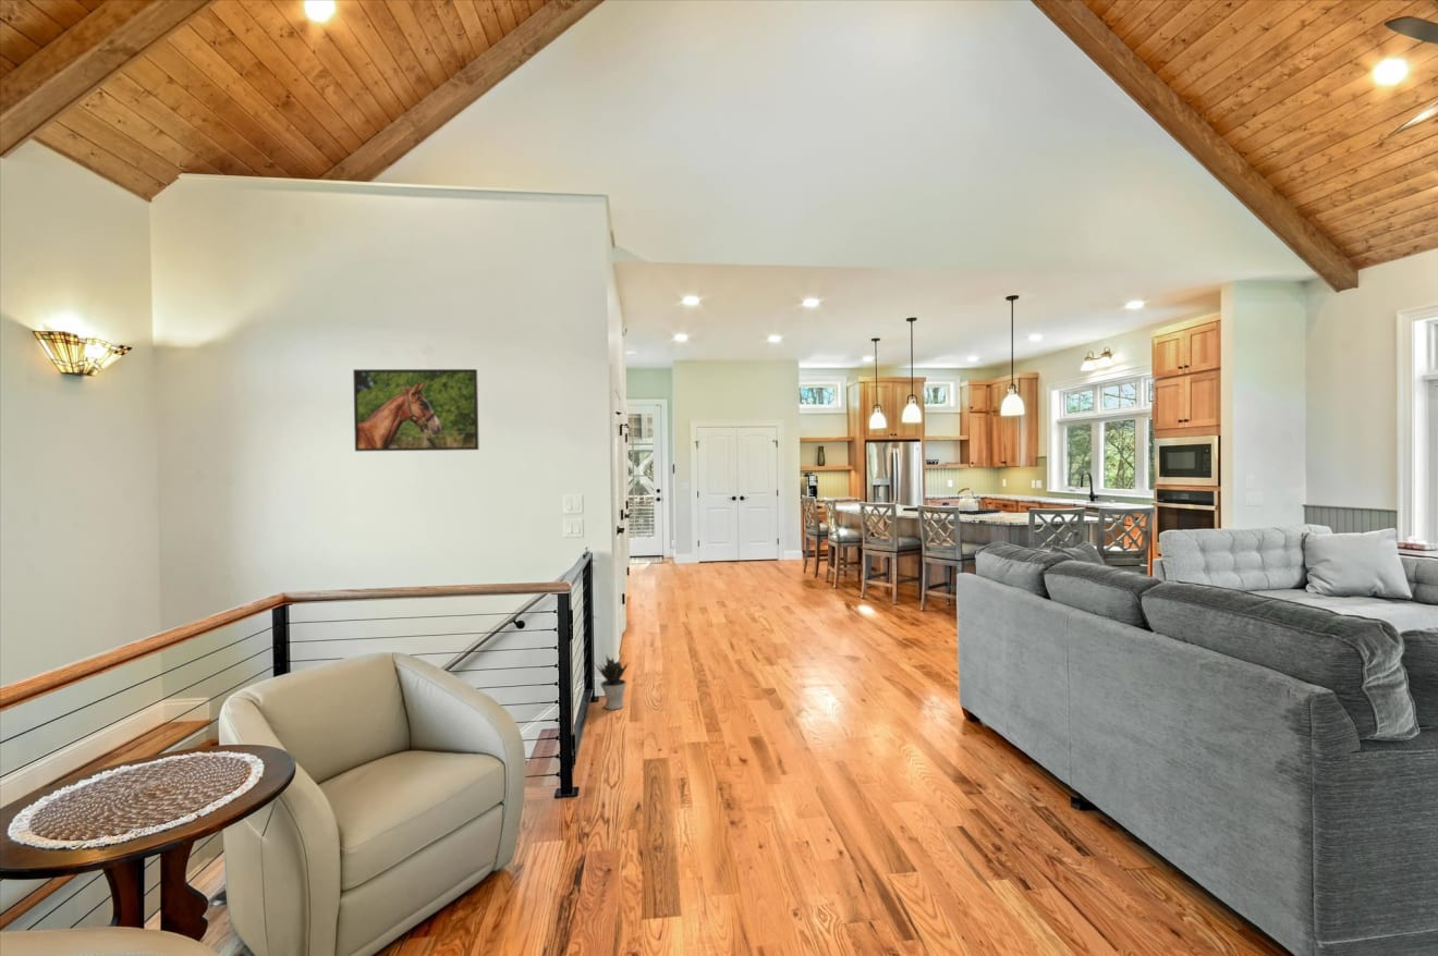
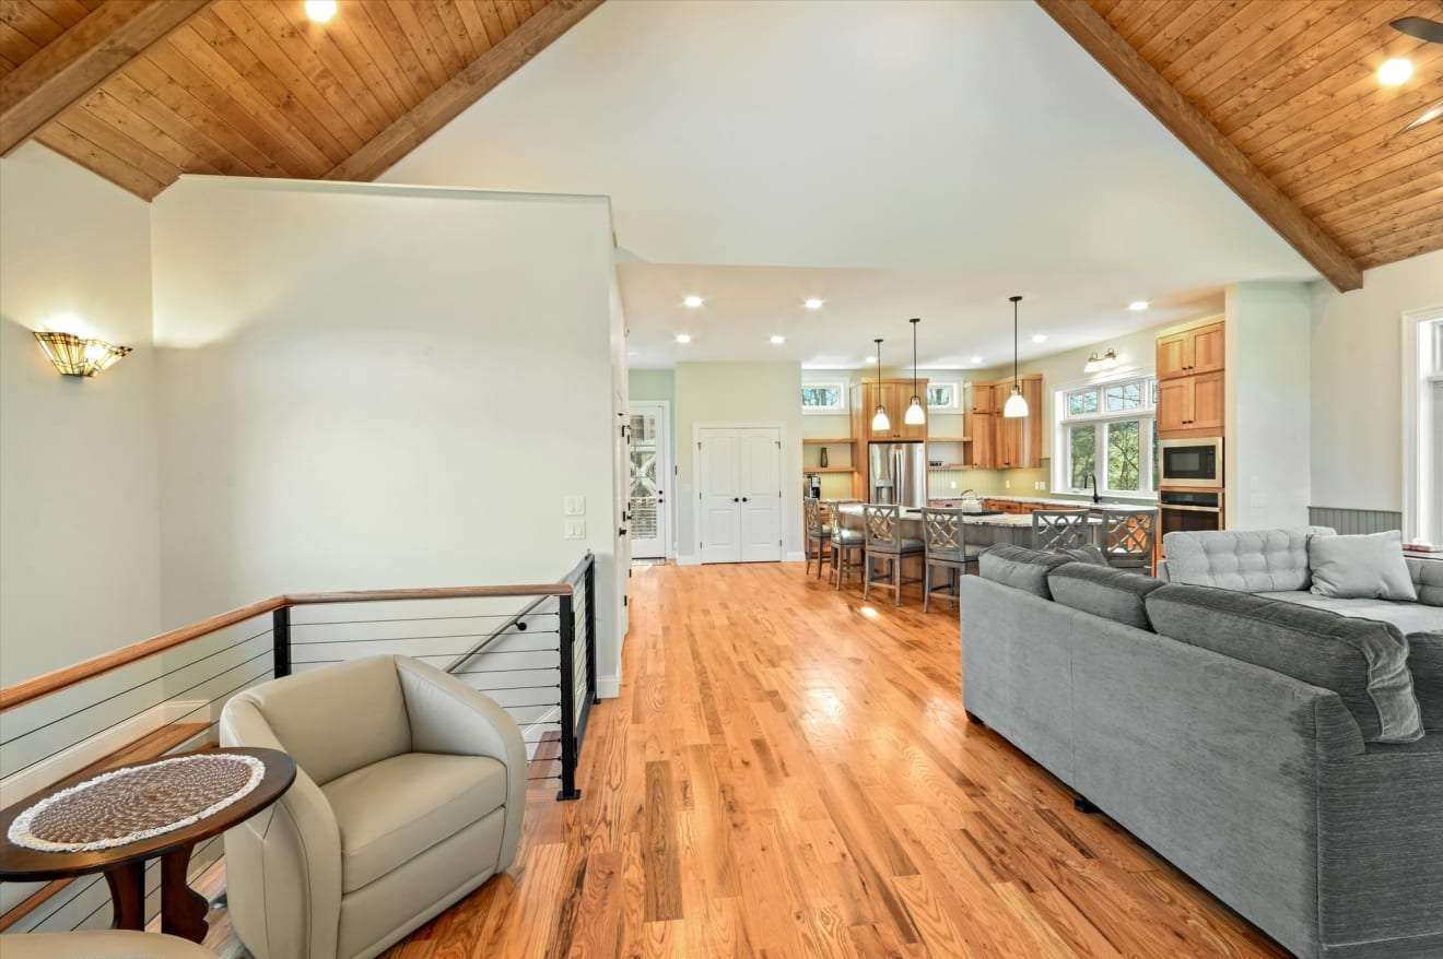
- potted plant [594,652,630,711]
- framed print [352,368,480,452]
